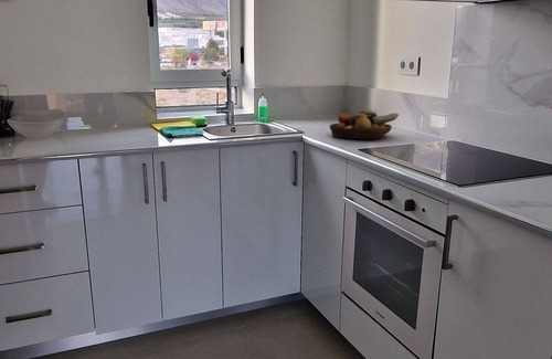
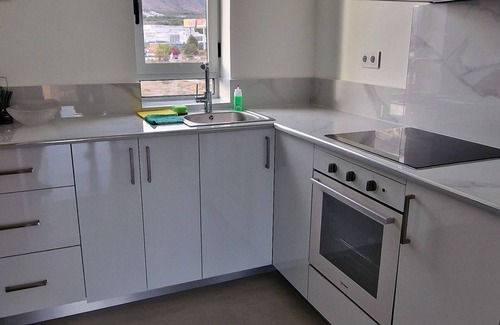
- fruit bowl [328,109,400,140]
